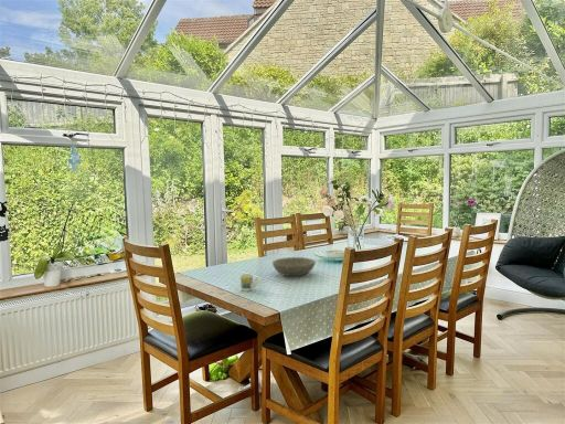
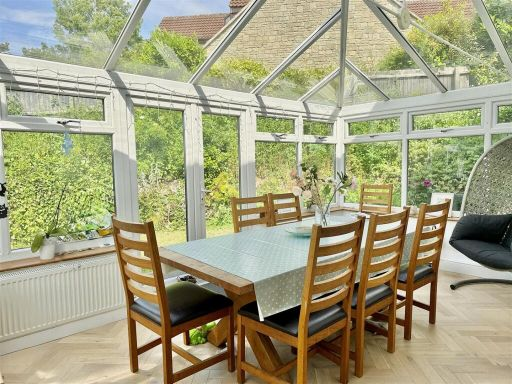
- cup [239,273,262,293]
- bowl [271,256,317,277]
